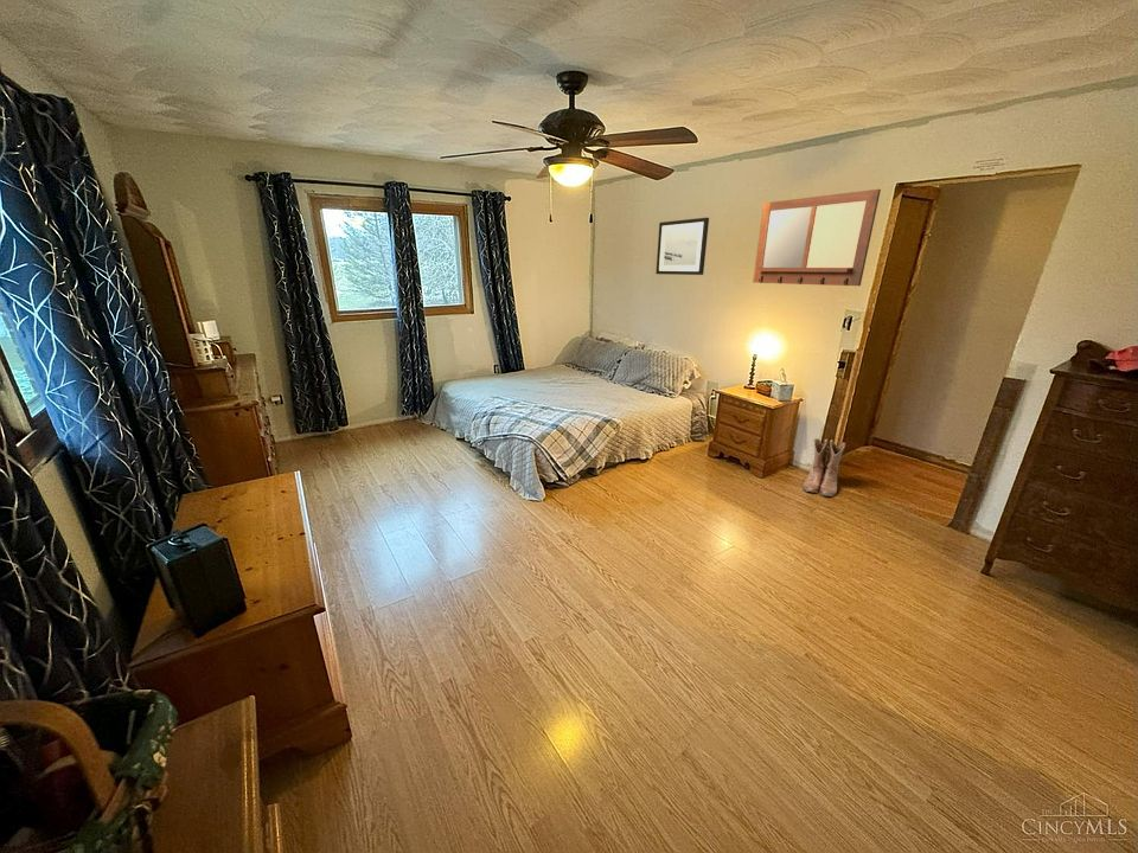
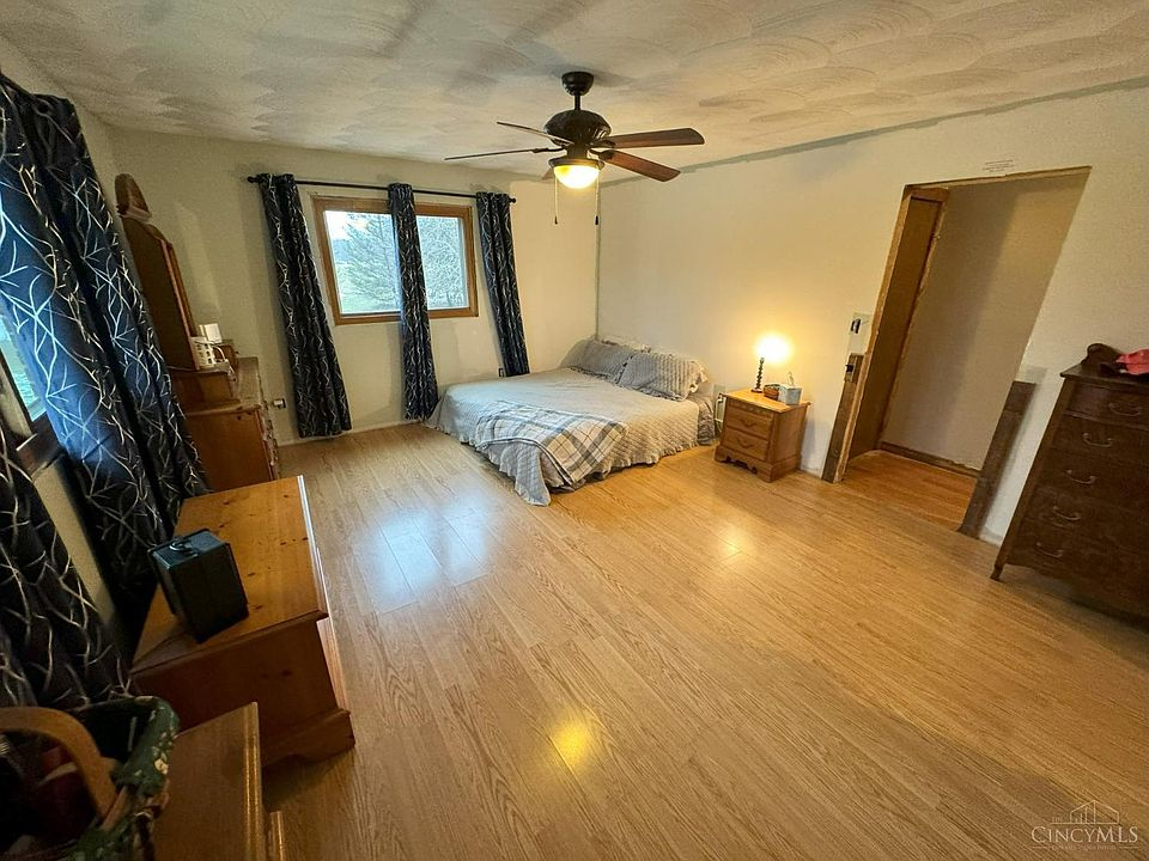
- boots [803,437,848,498]
- writing board [752,188,882,287]
- wall art [654,217,710,276]
